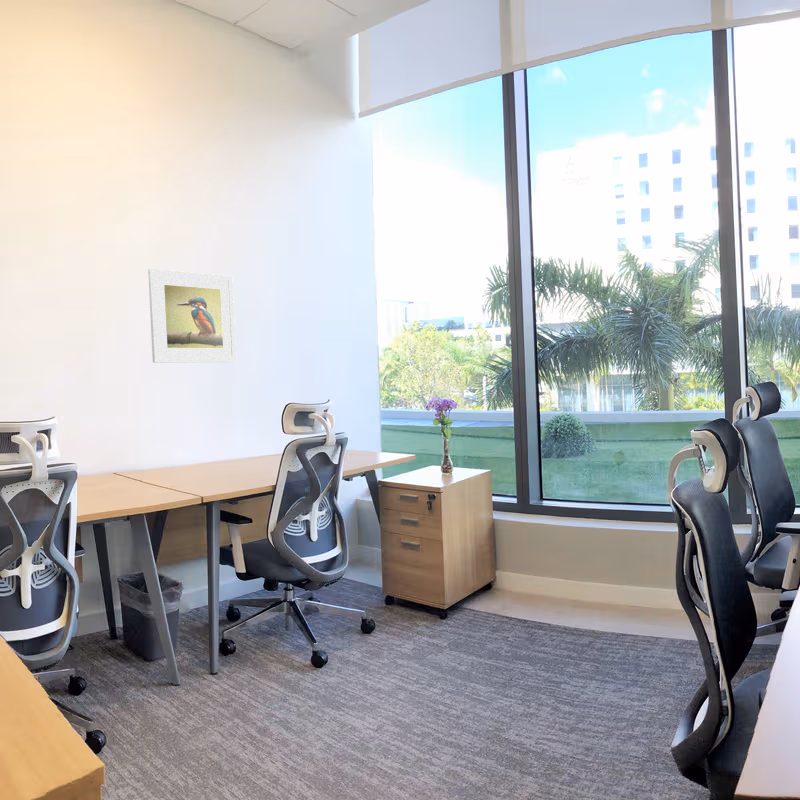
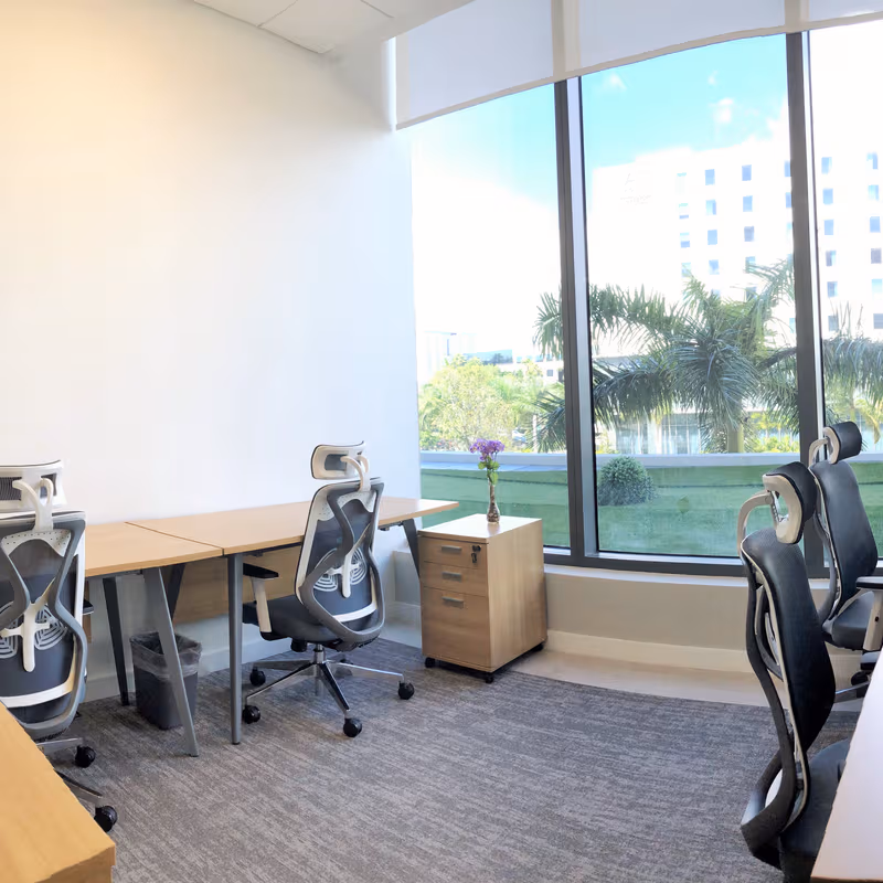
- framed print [147,268,237,364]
